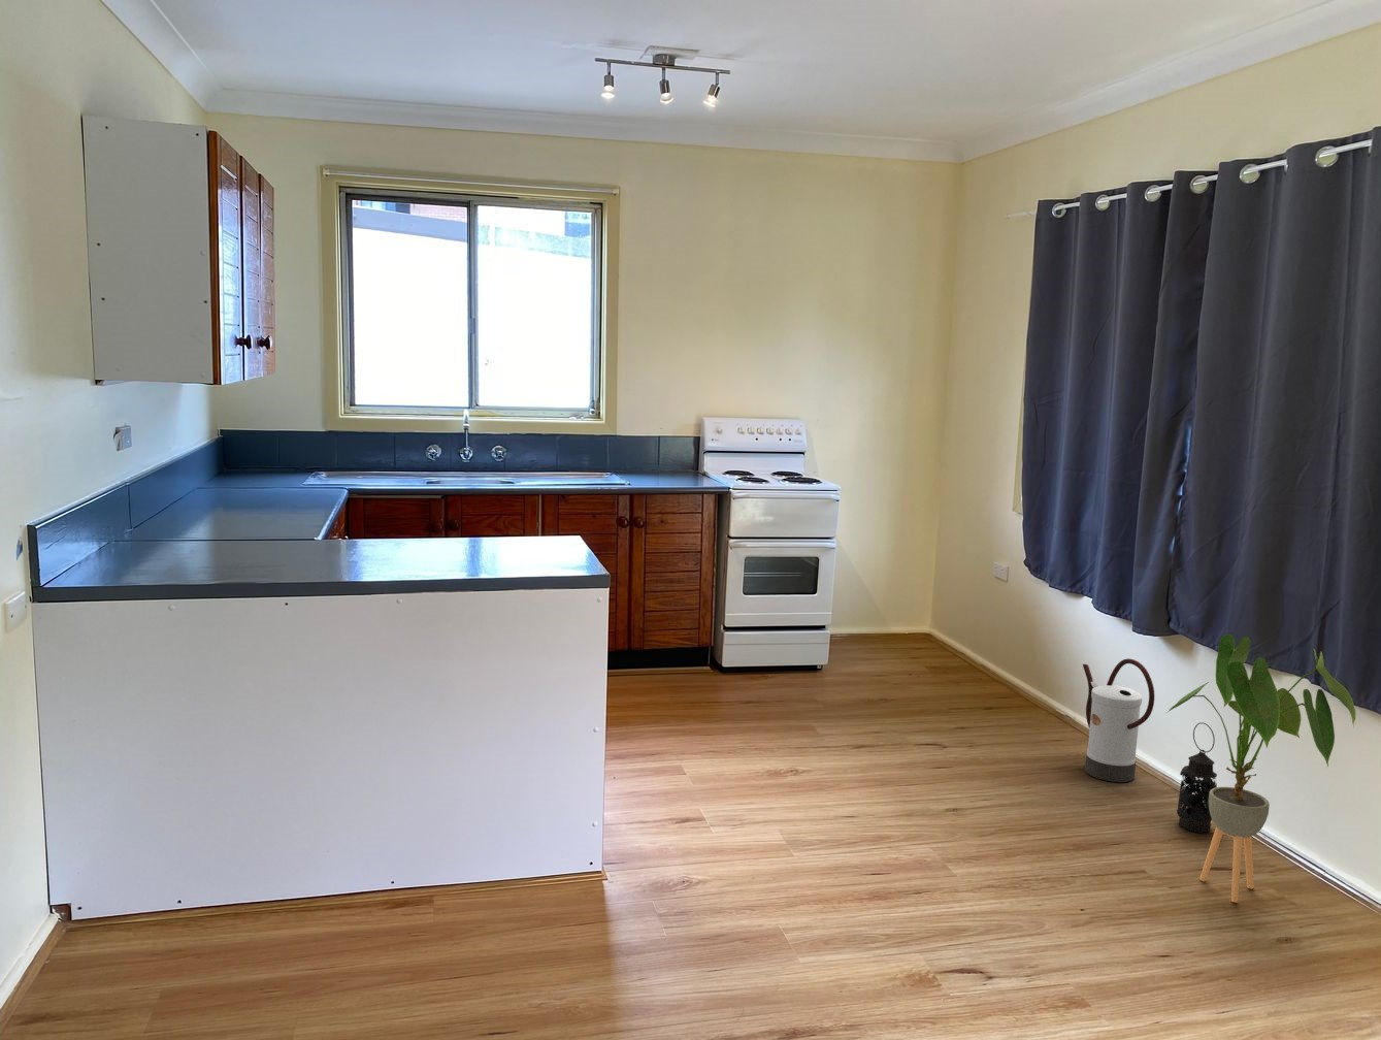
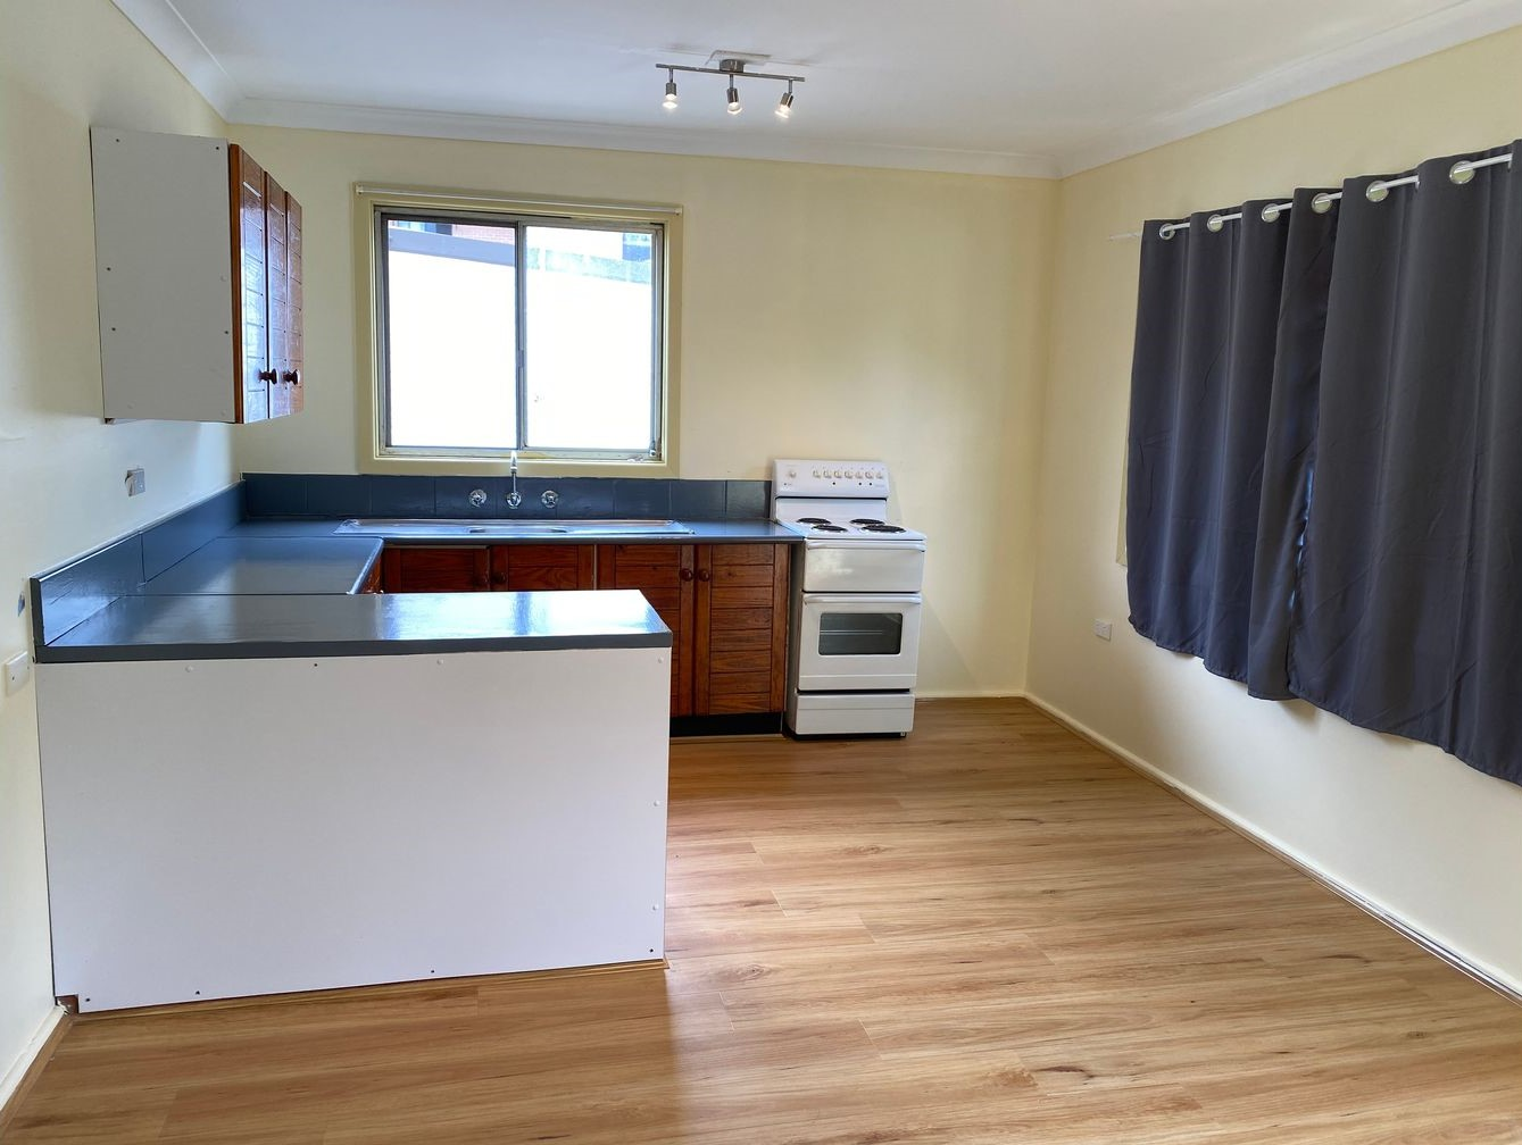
- watering can [1082,658,1155,783]
- house plant [1166,634,1356,903]
- lantern [1176,721,1218,834]
